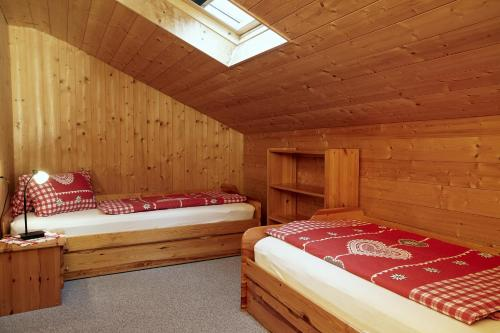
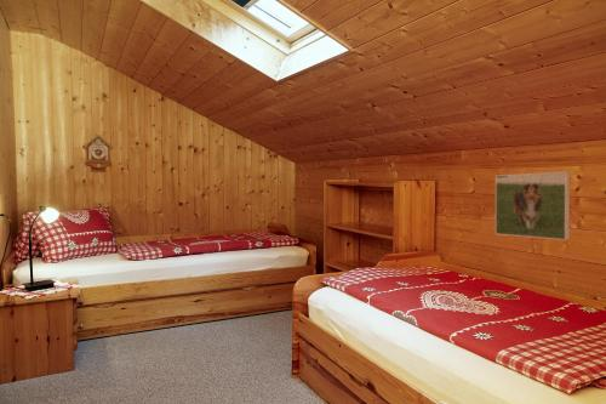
+ cuckoo clock [81,133,115,173]
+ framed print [494,170,571,241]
